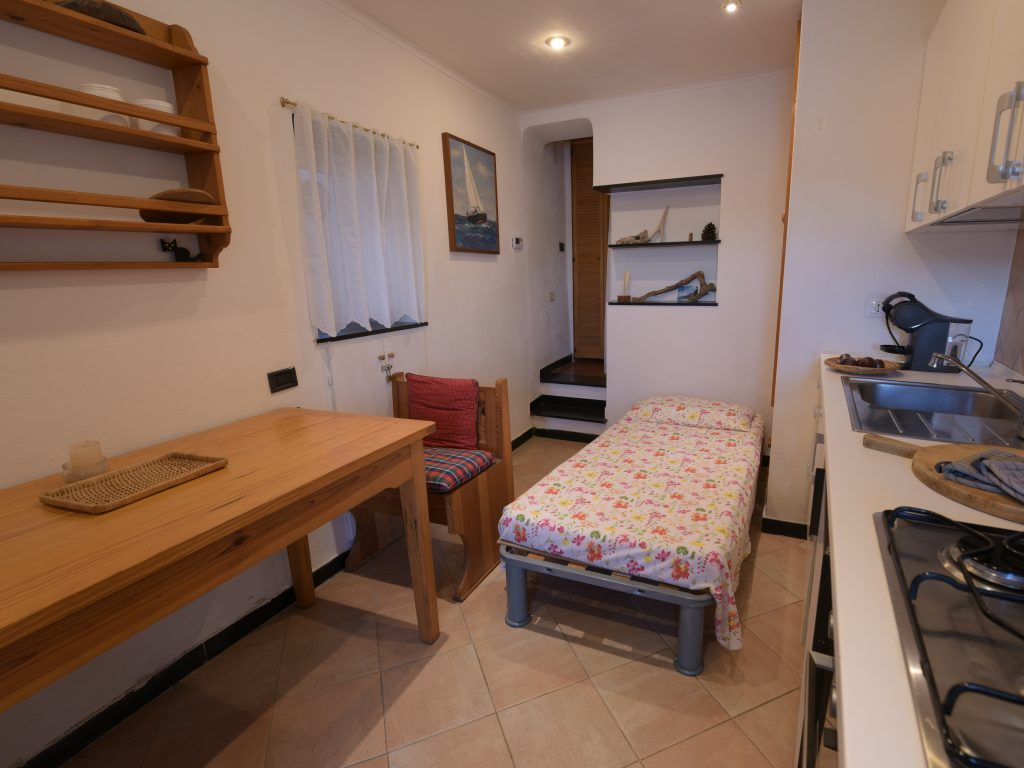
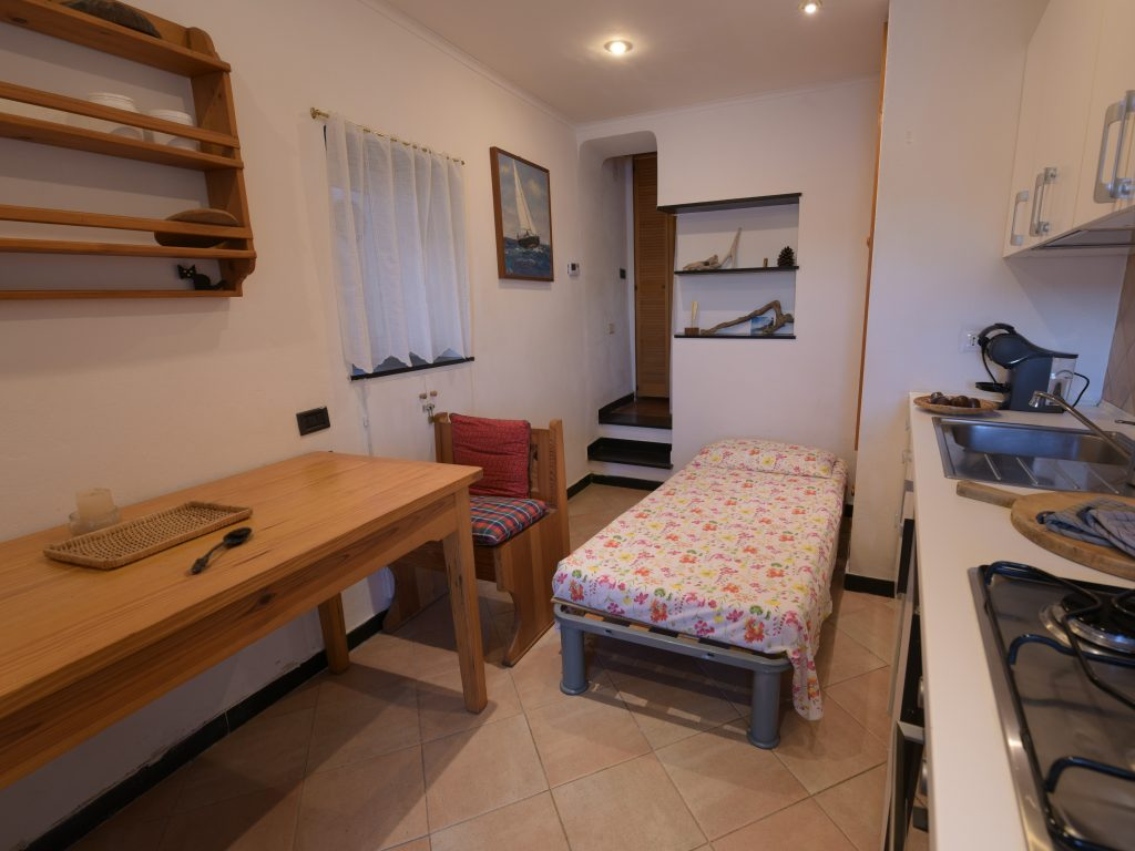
+ spoon [190,526,254,573]
